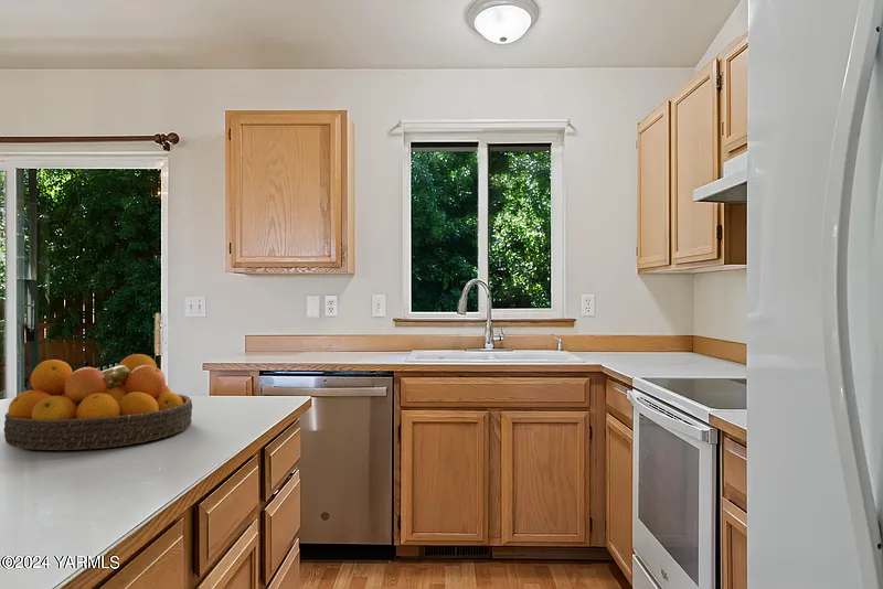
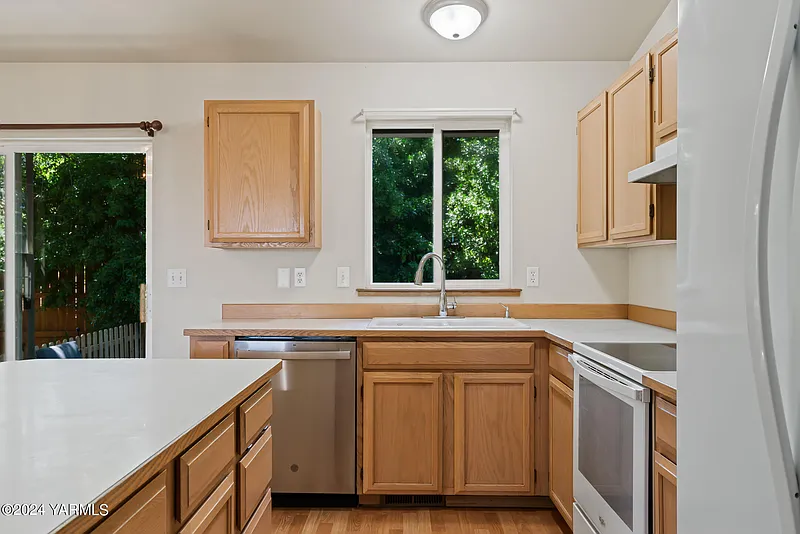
- fruit bowl [3,353,193,451]
